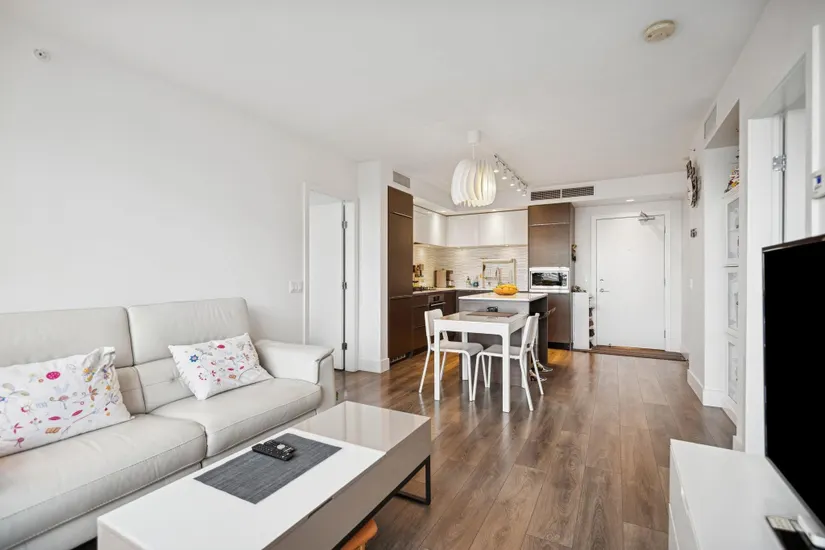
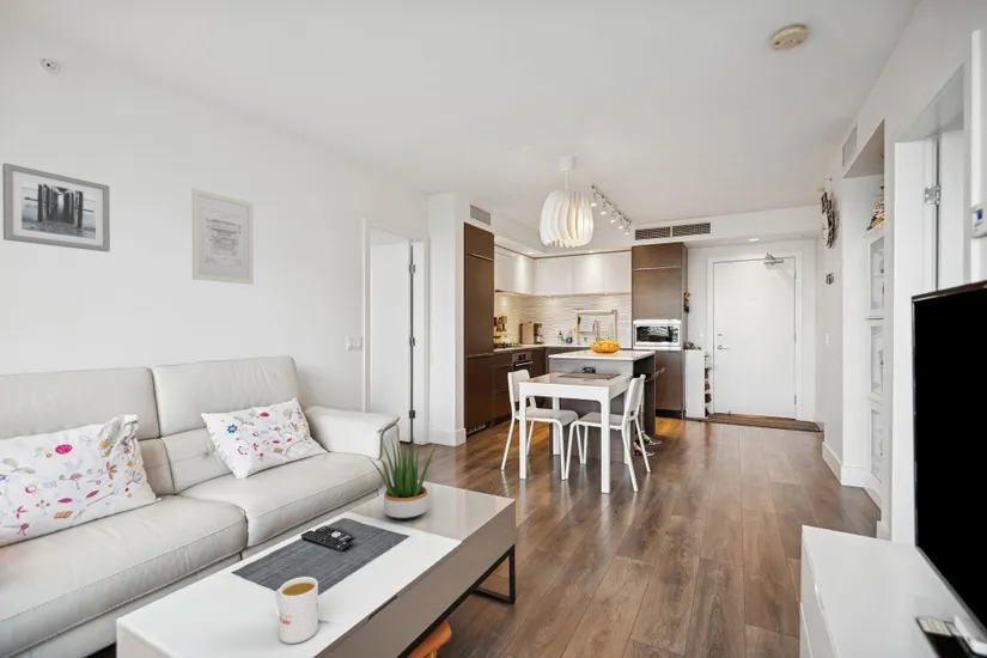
+ wall art [1,162,111,254]
+ mug [273,575,319,645]
+ wall art [191,187,255,286]
+ potted plant [368,438,439,520]
